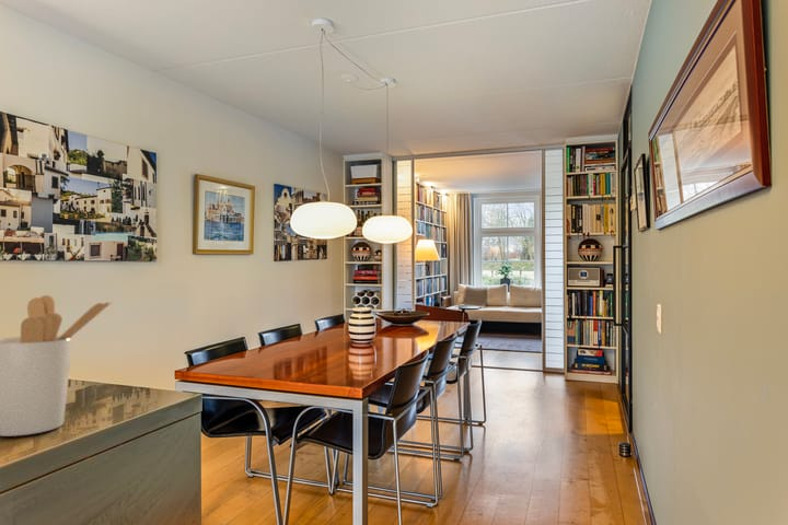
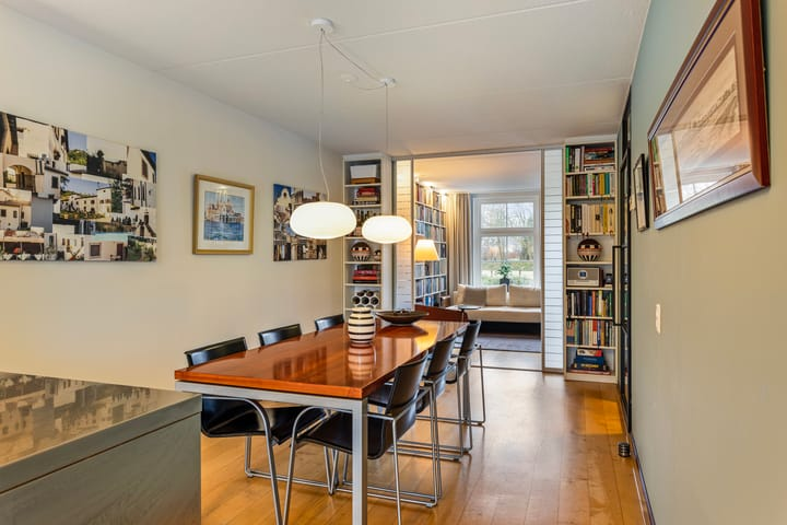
- utensil holder [0,294,114,438]
